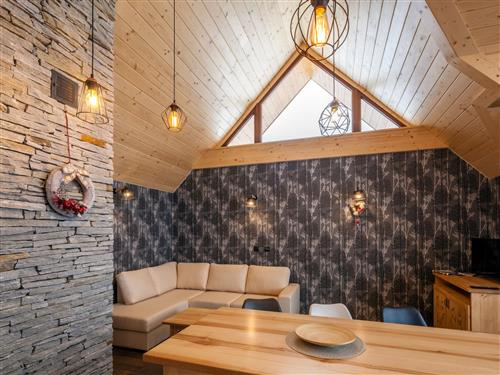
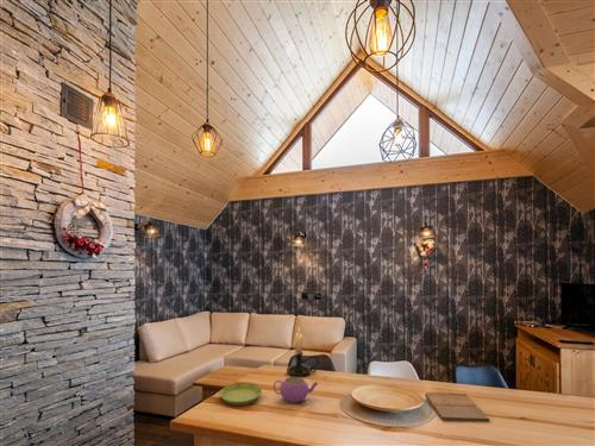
+ book [424,391,490,422]
+ teapot [273,376,319,403]
+ candle holder [286,327,320,378]
+ saucer [219,382,263,407]
